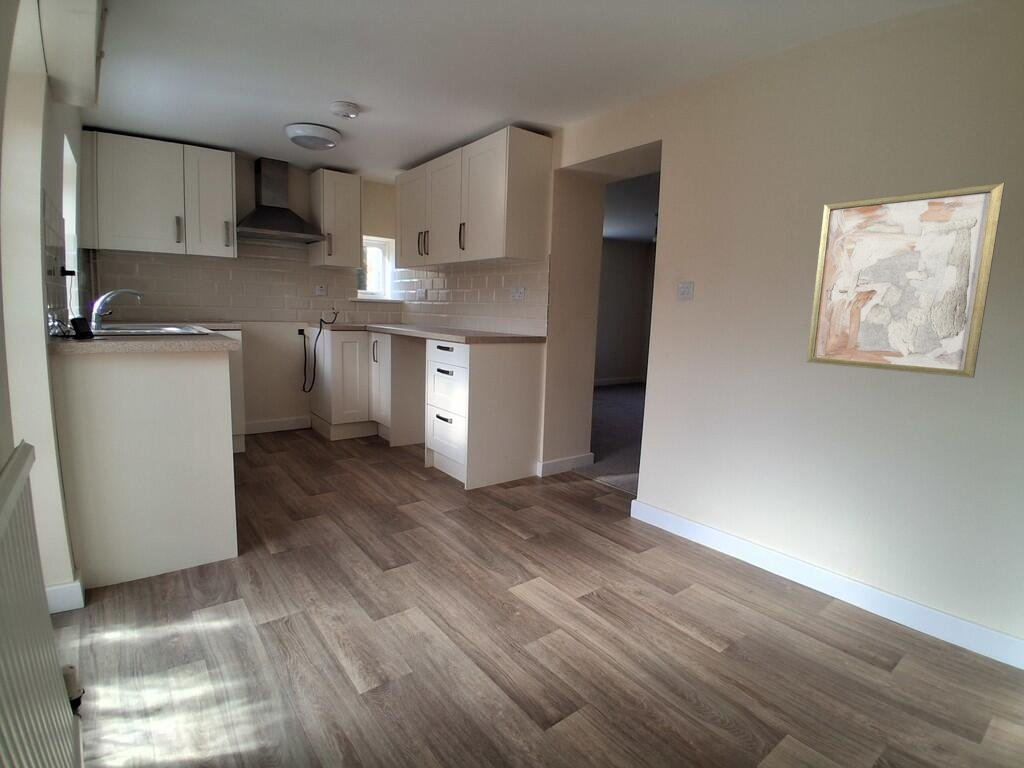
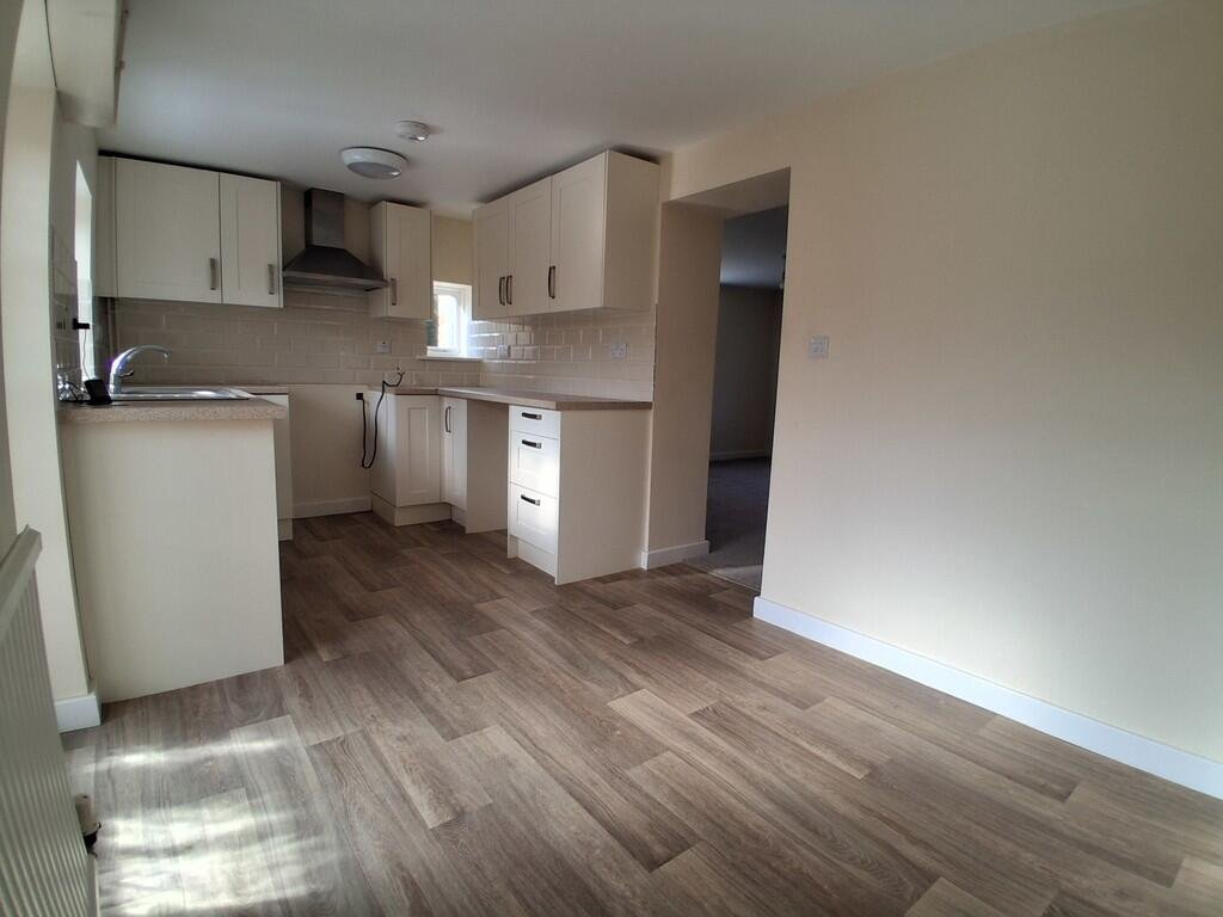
- wall art [806,182,1006,379]
